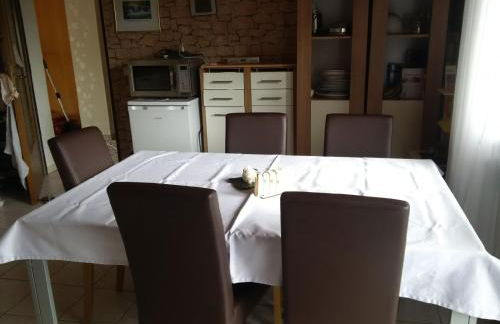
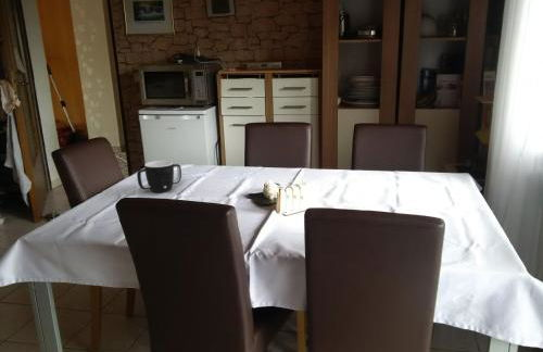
+ mug [136,160,182,193]
